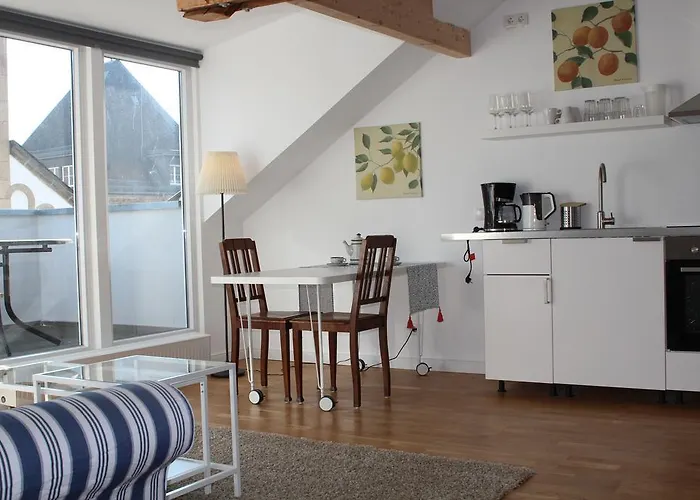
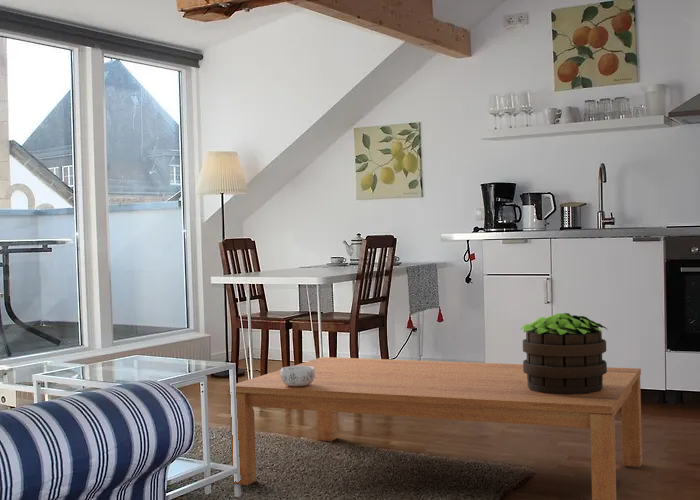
+ decorative bowl [280,365,315,386]
+ coffee table [228,356,643,500]
+ potted plant [519,312,609,395]
